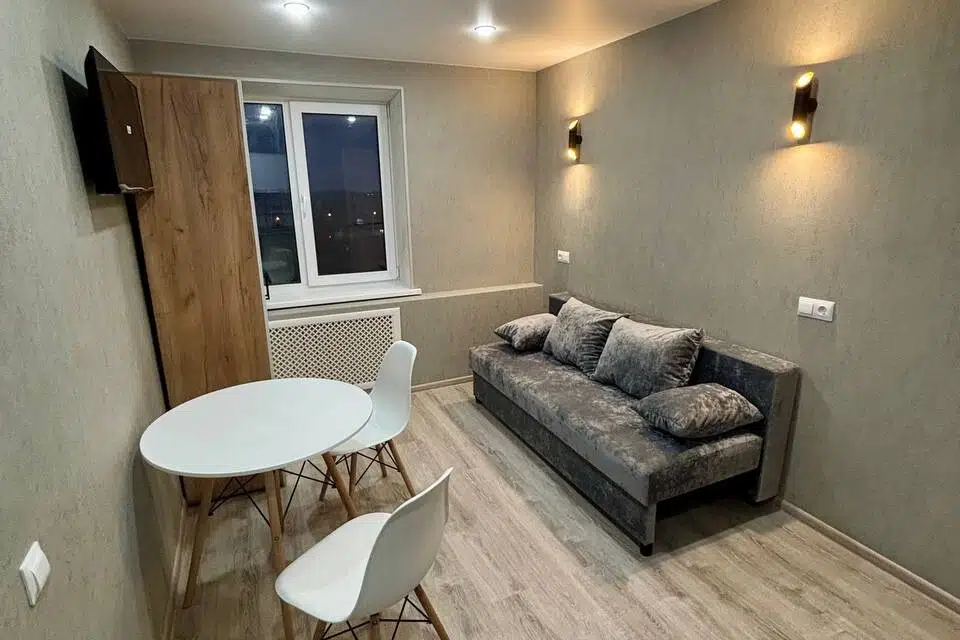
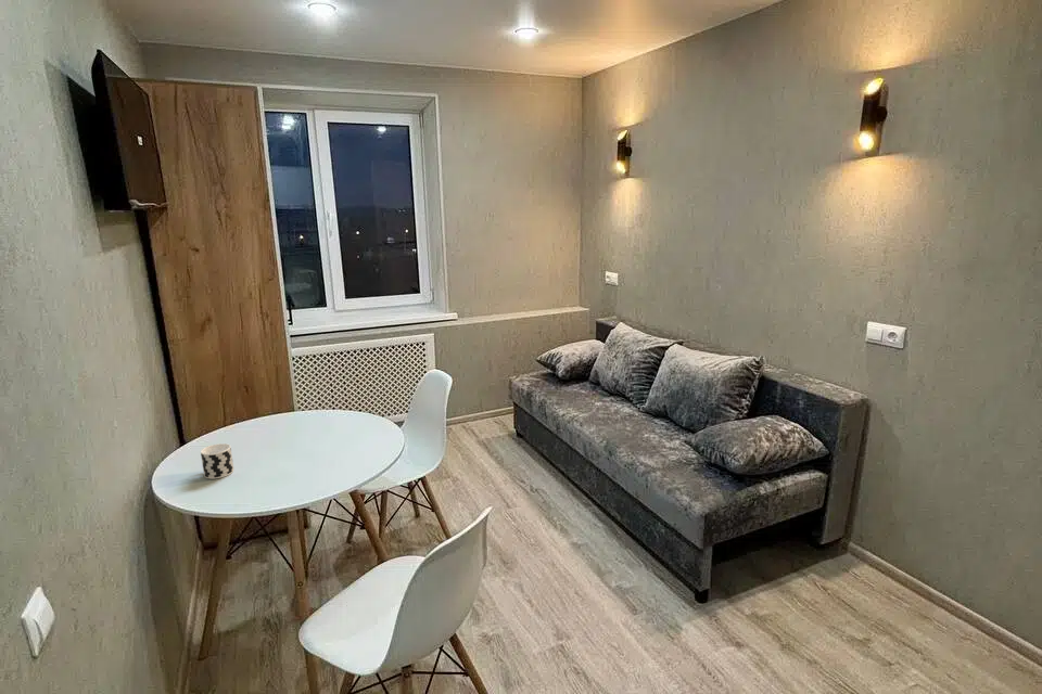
+ cup [200,442,234,480]
